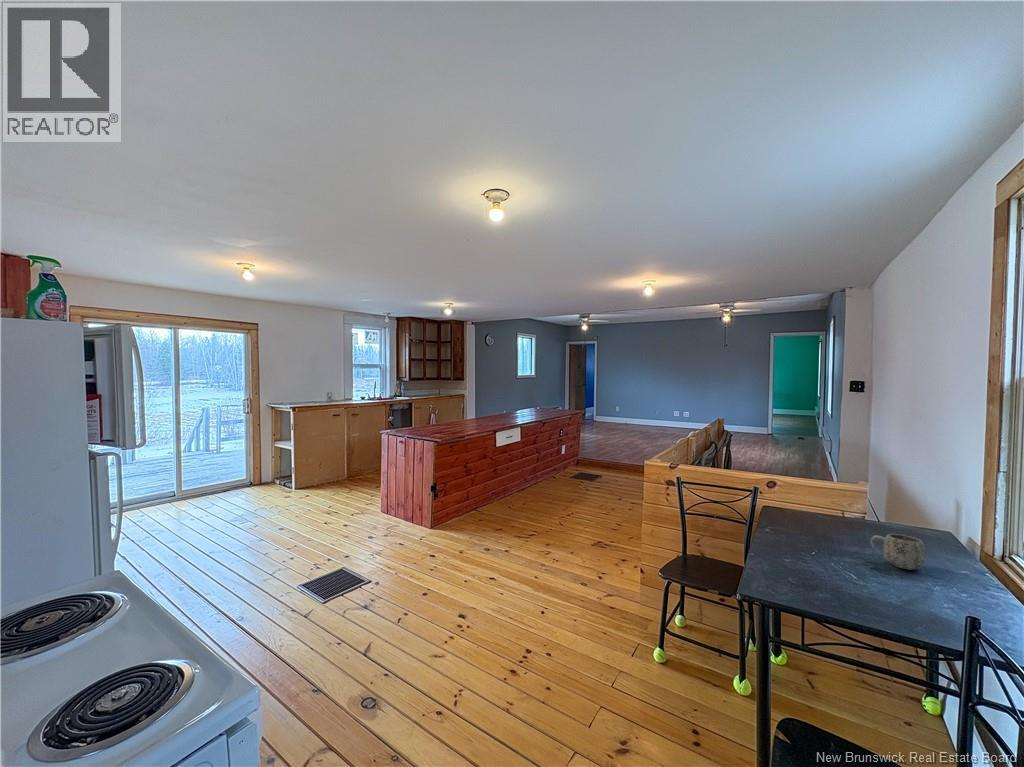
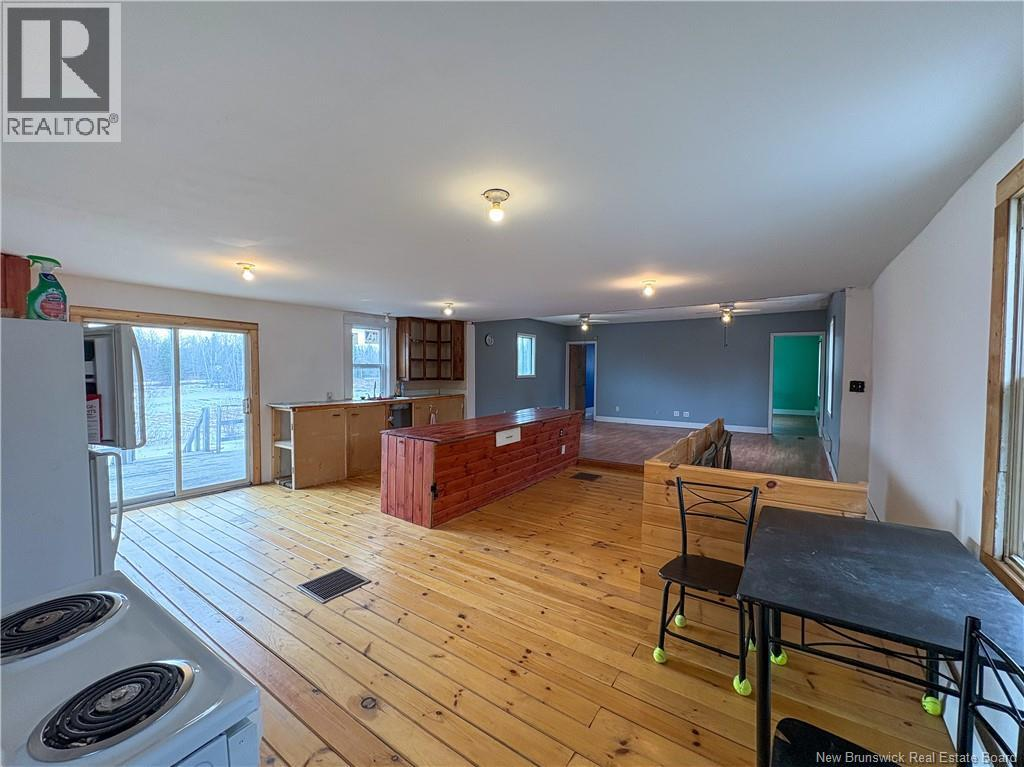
- mug [869,533,927,571]
